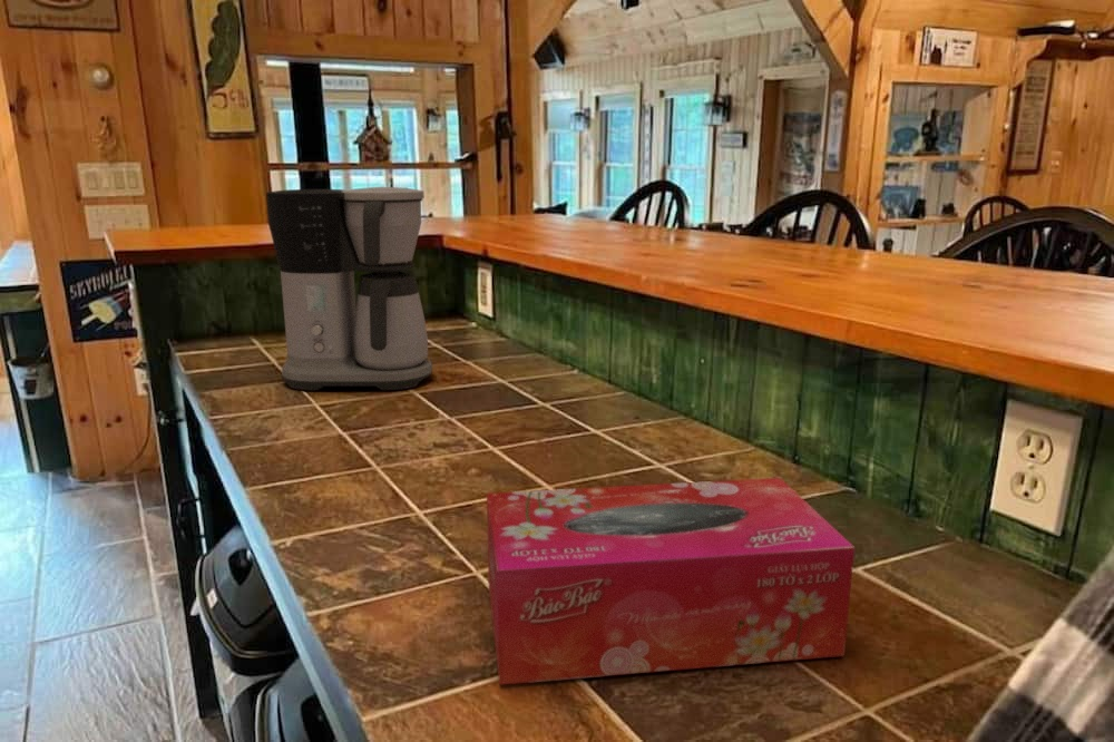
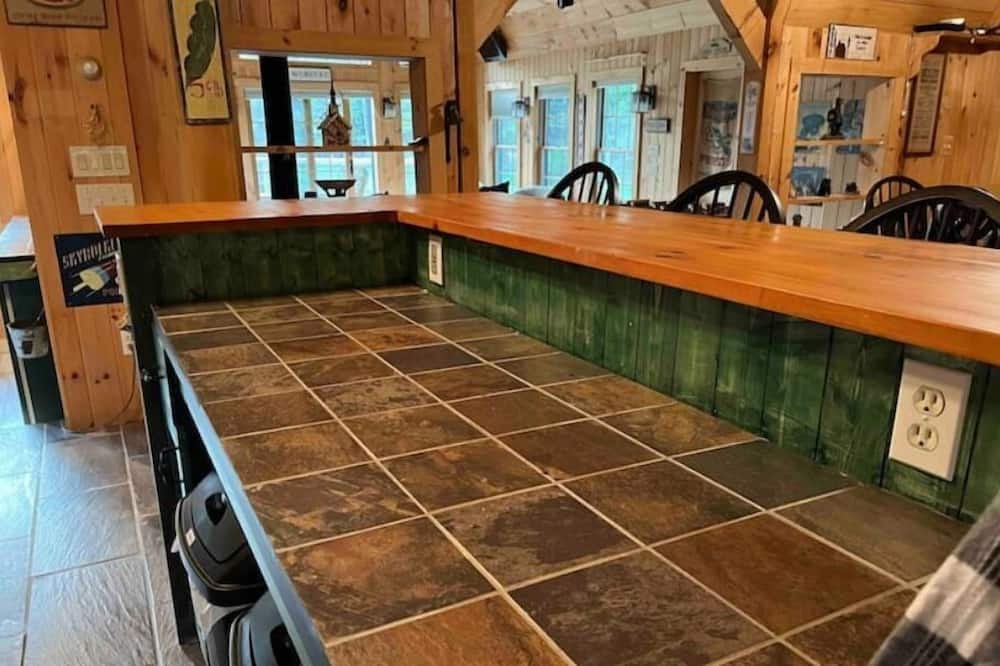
- tissue box [486,477,856,686]
- coffee maker [265,186,433,391]
